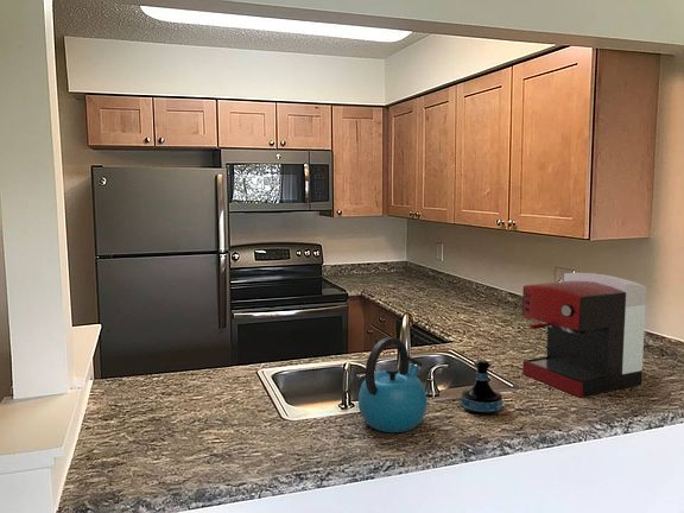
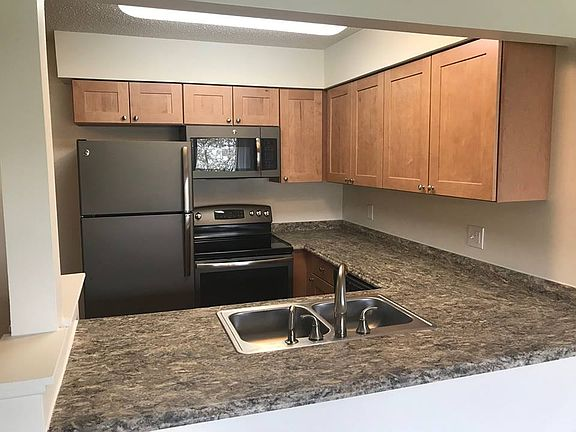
- tequila bottle [461,359,504,417]
- coffee maker [521,272,647,398]
- kettle [357,336,428,433]
